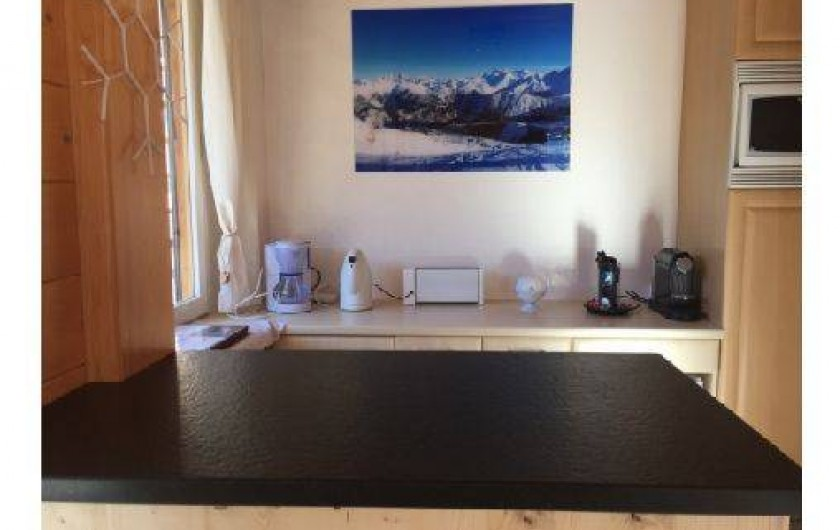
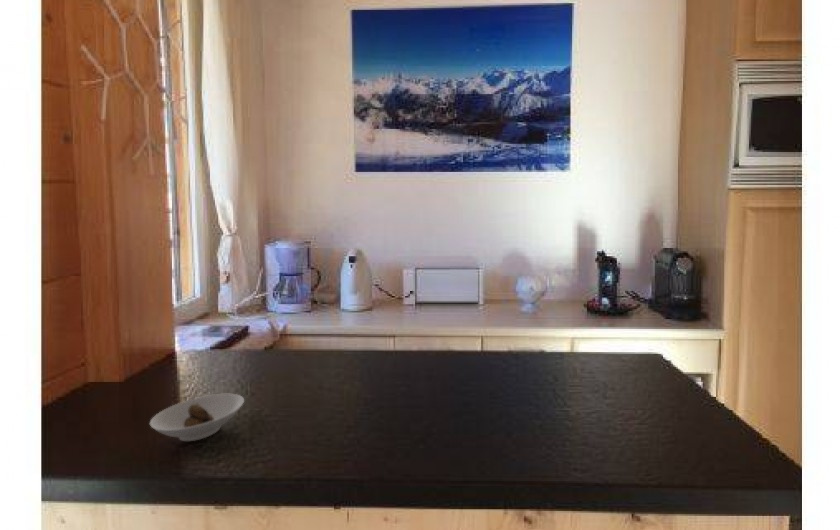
+ saucer [149,393,245,442]
